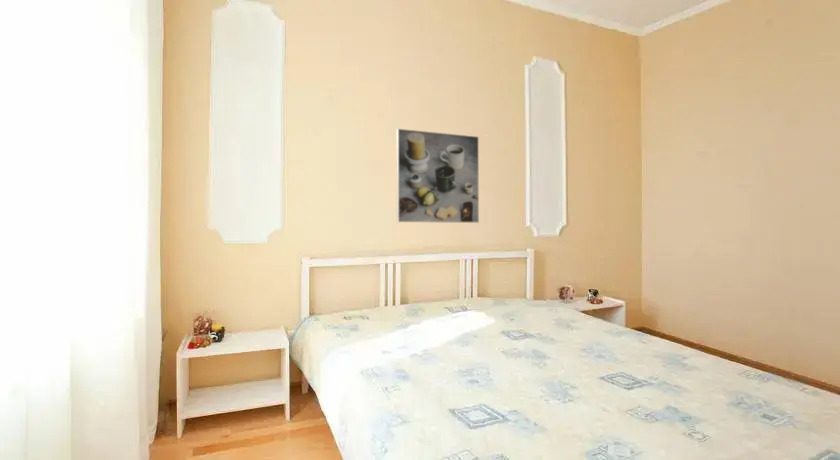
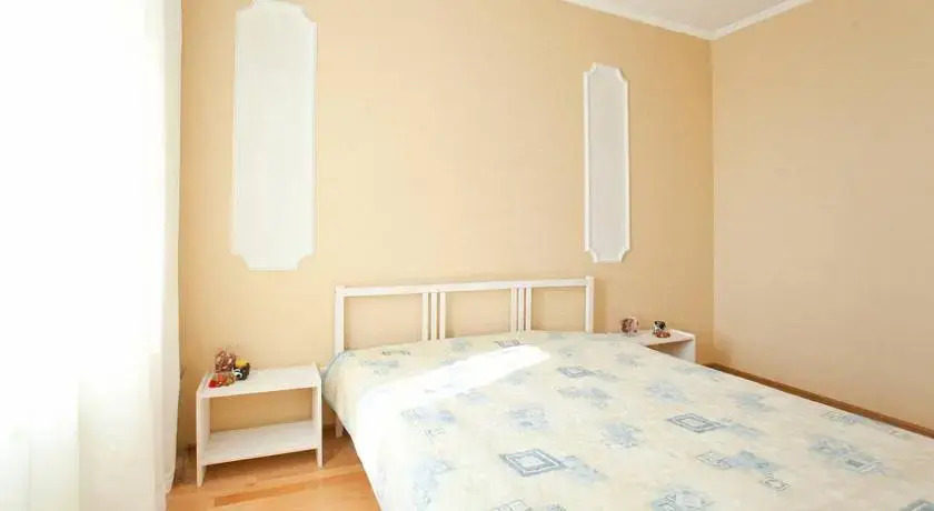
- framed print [395,128,480,224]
